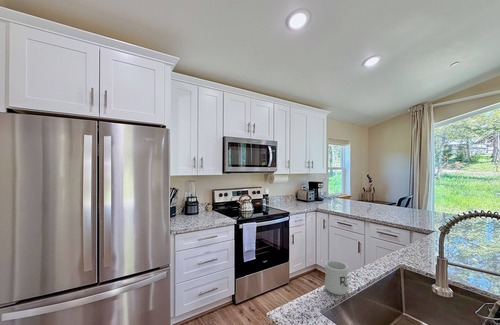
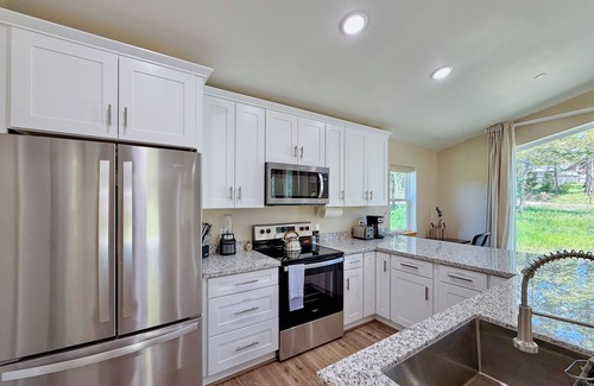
- mug [324,259,349,296]
